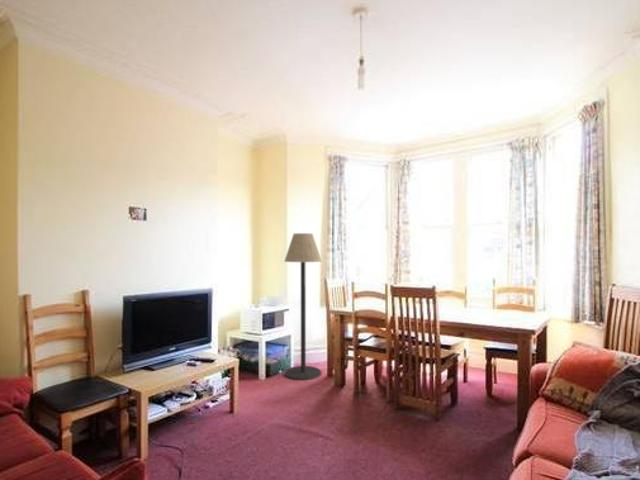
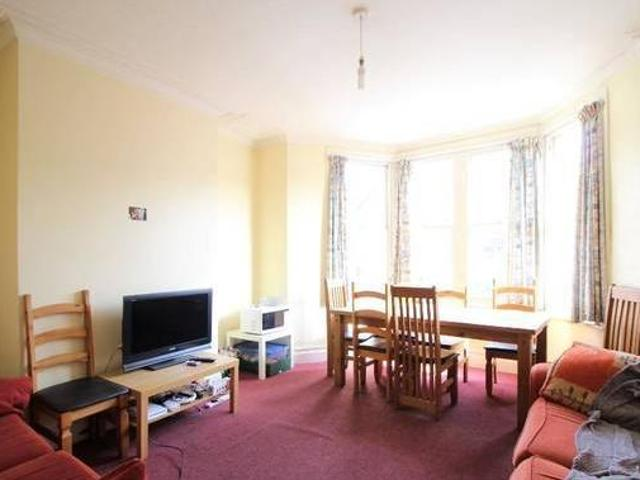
- floor lamp [284,232,323,381]
